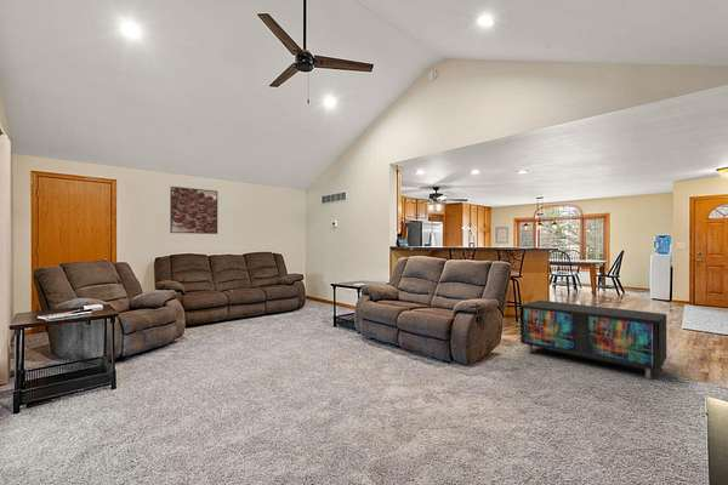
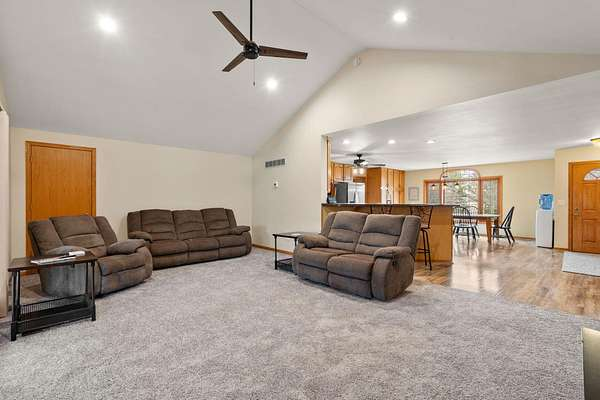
- storage cabinet [519,299,667,380]
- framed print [169,186,218,235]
